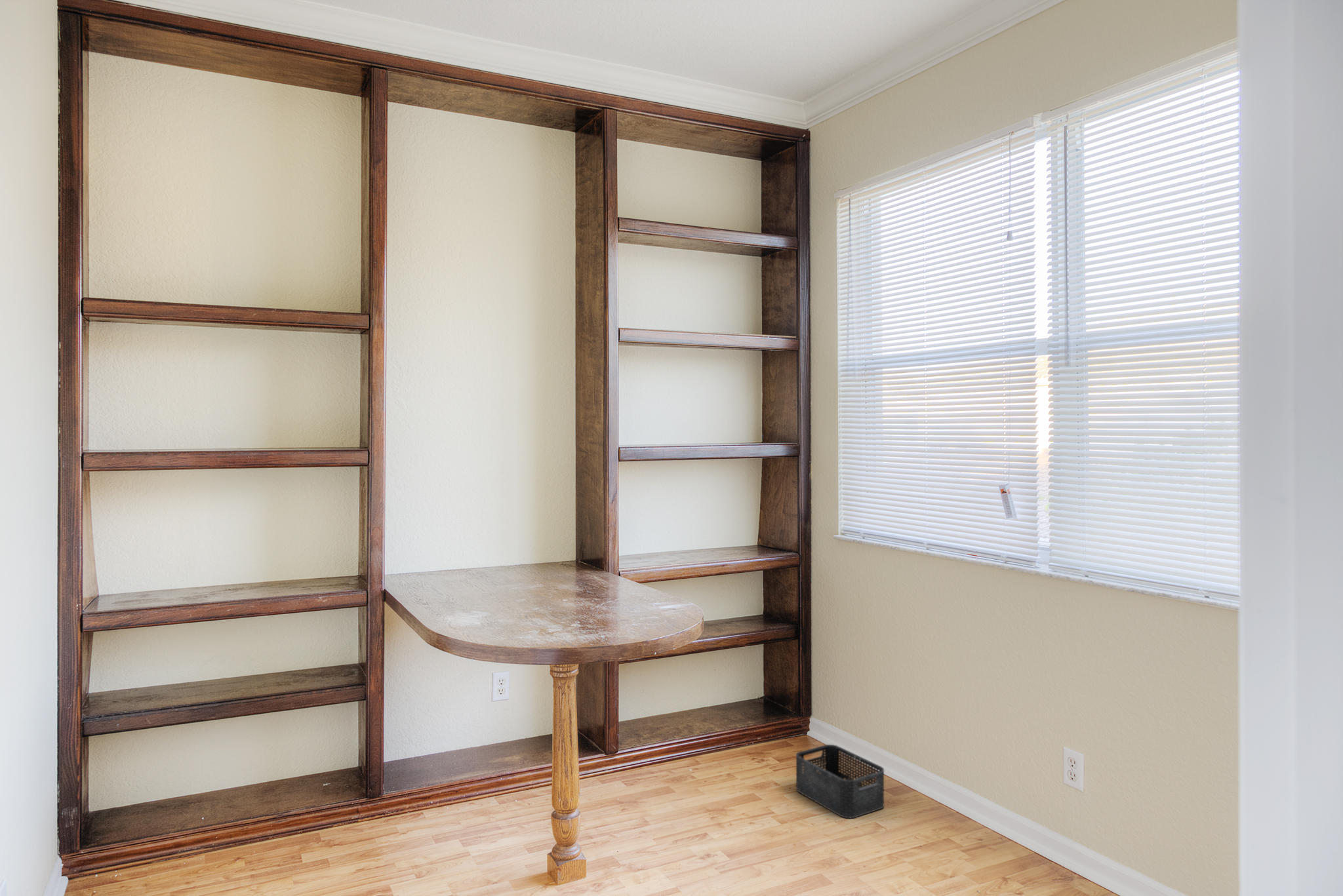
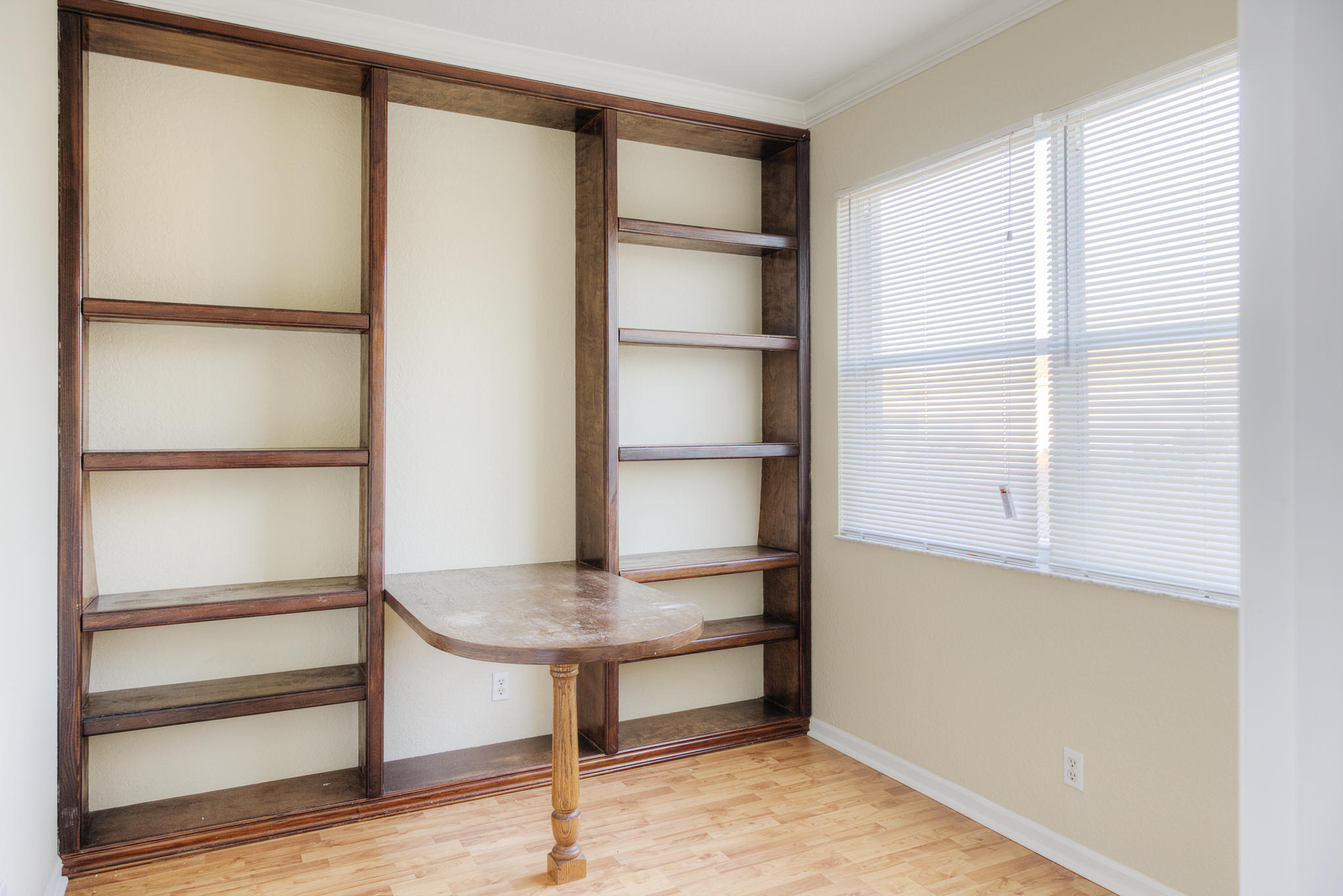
- storage bin [795,744,885,819]
